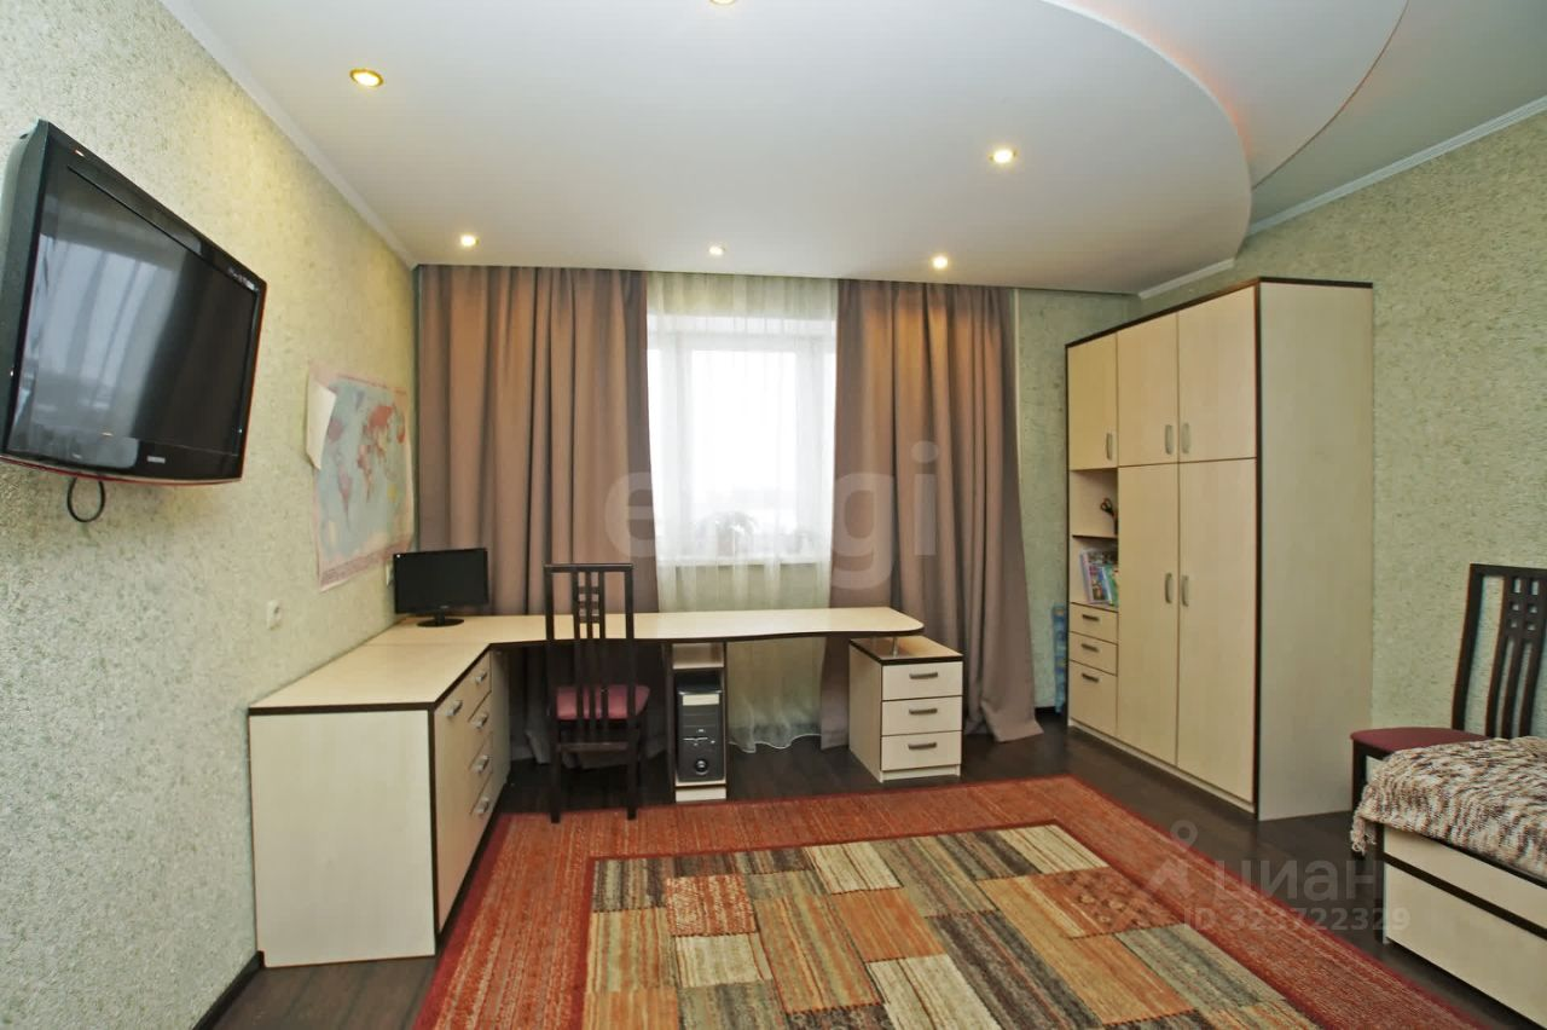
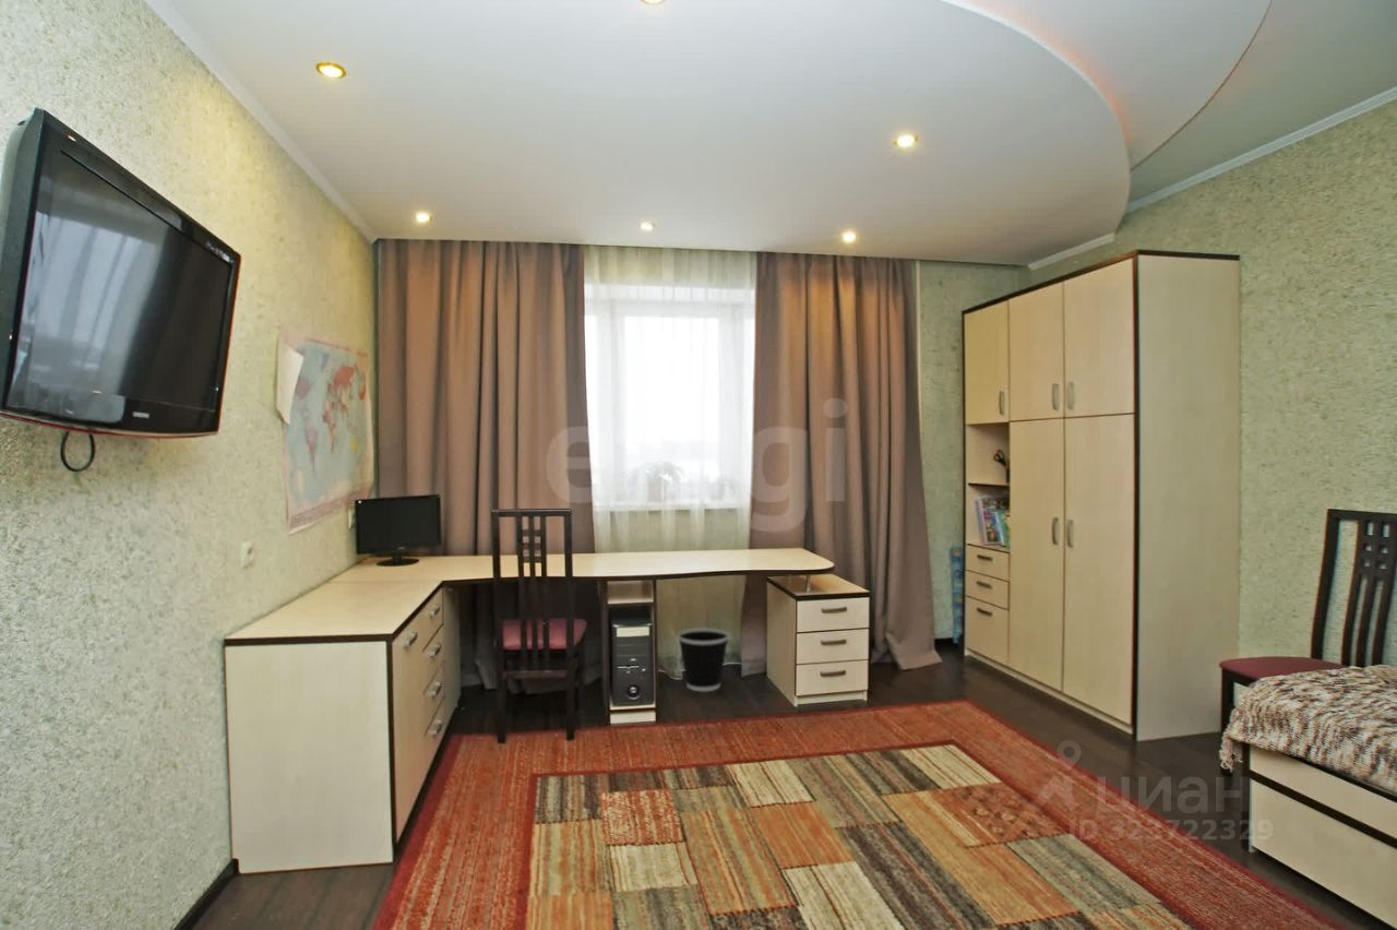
+ wastebasket [677,627,730,692]
